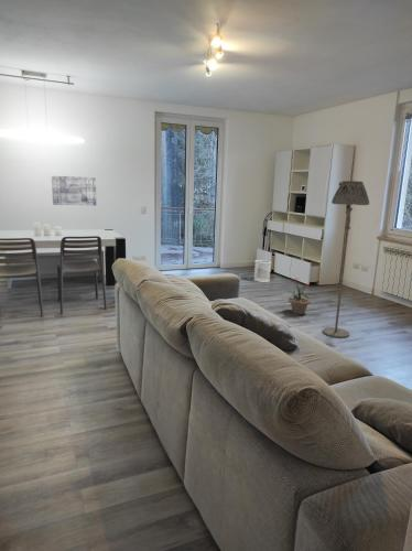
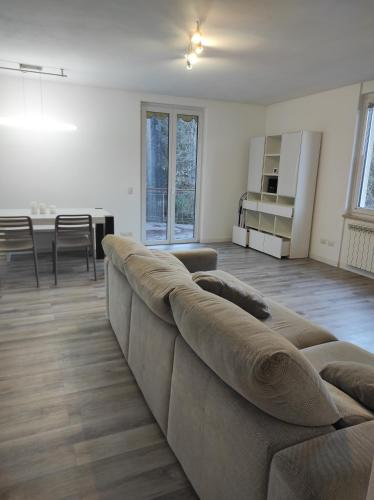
- wall art [51,175,97,206]
- floor lamp [322,180,370,339]
- wastebasket [252,259,272,283]
- potted plant [288,278,312,315]
